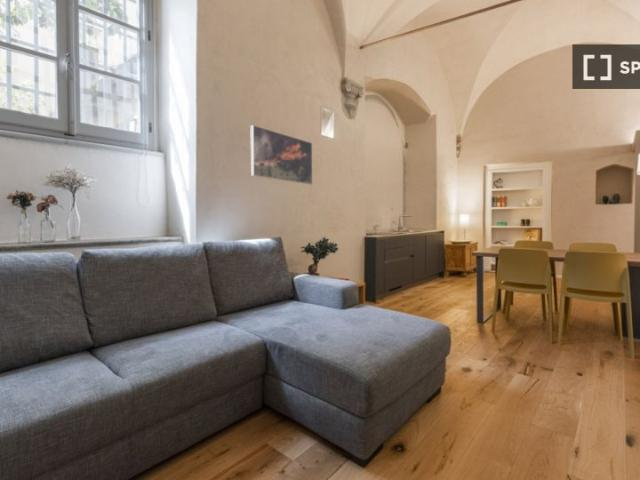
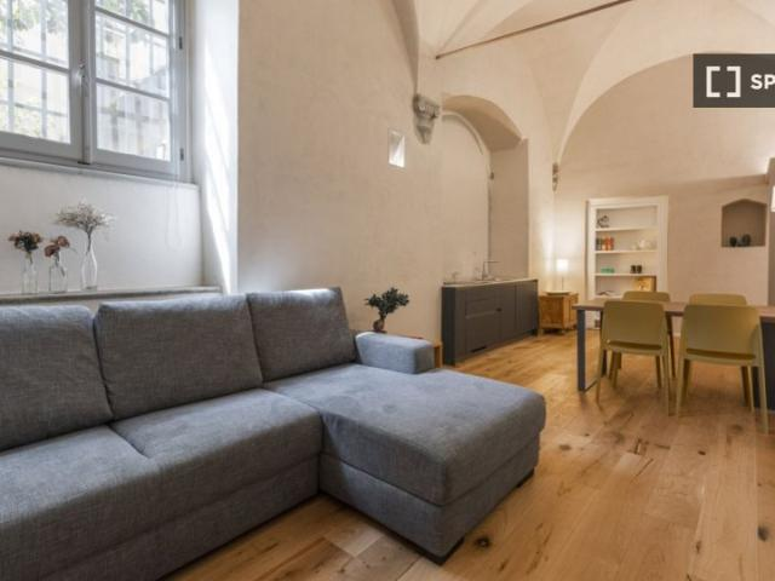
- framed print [249,124,313,186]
